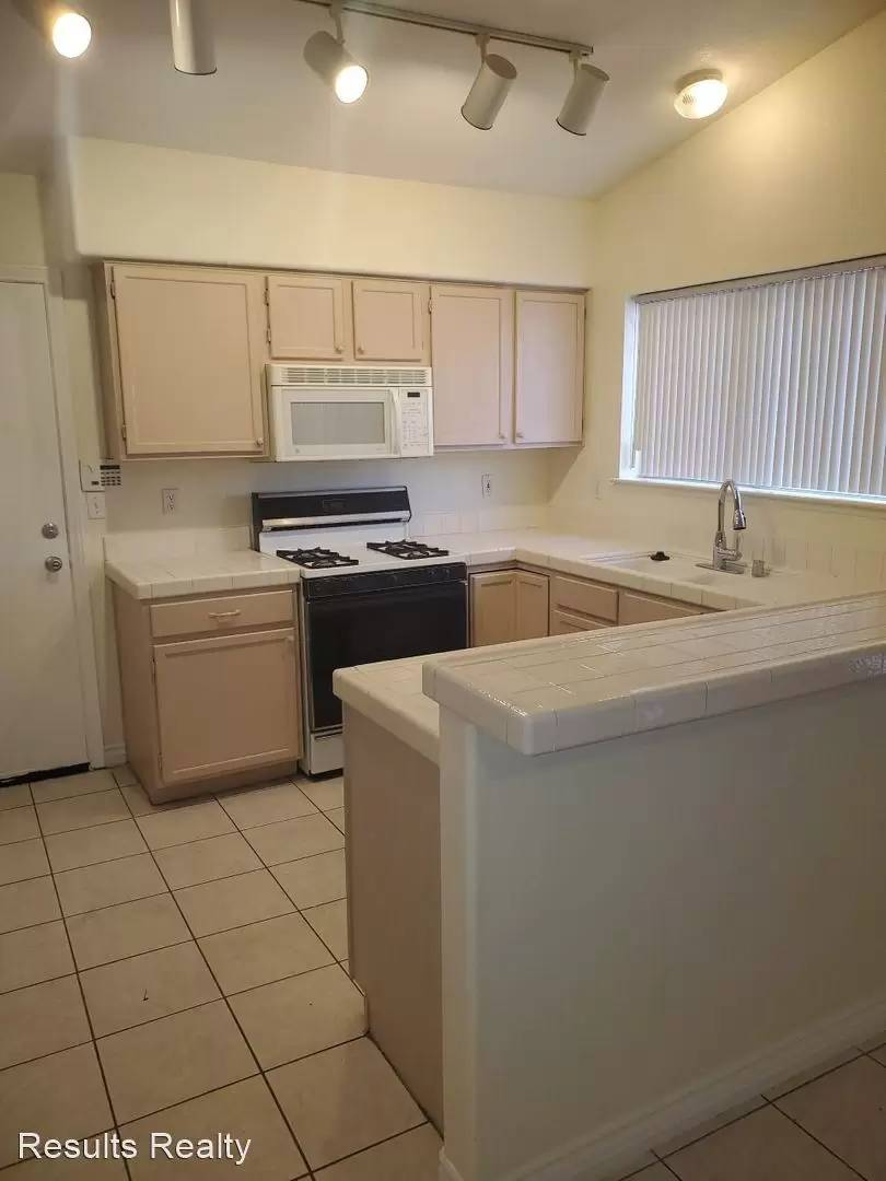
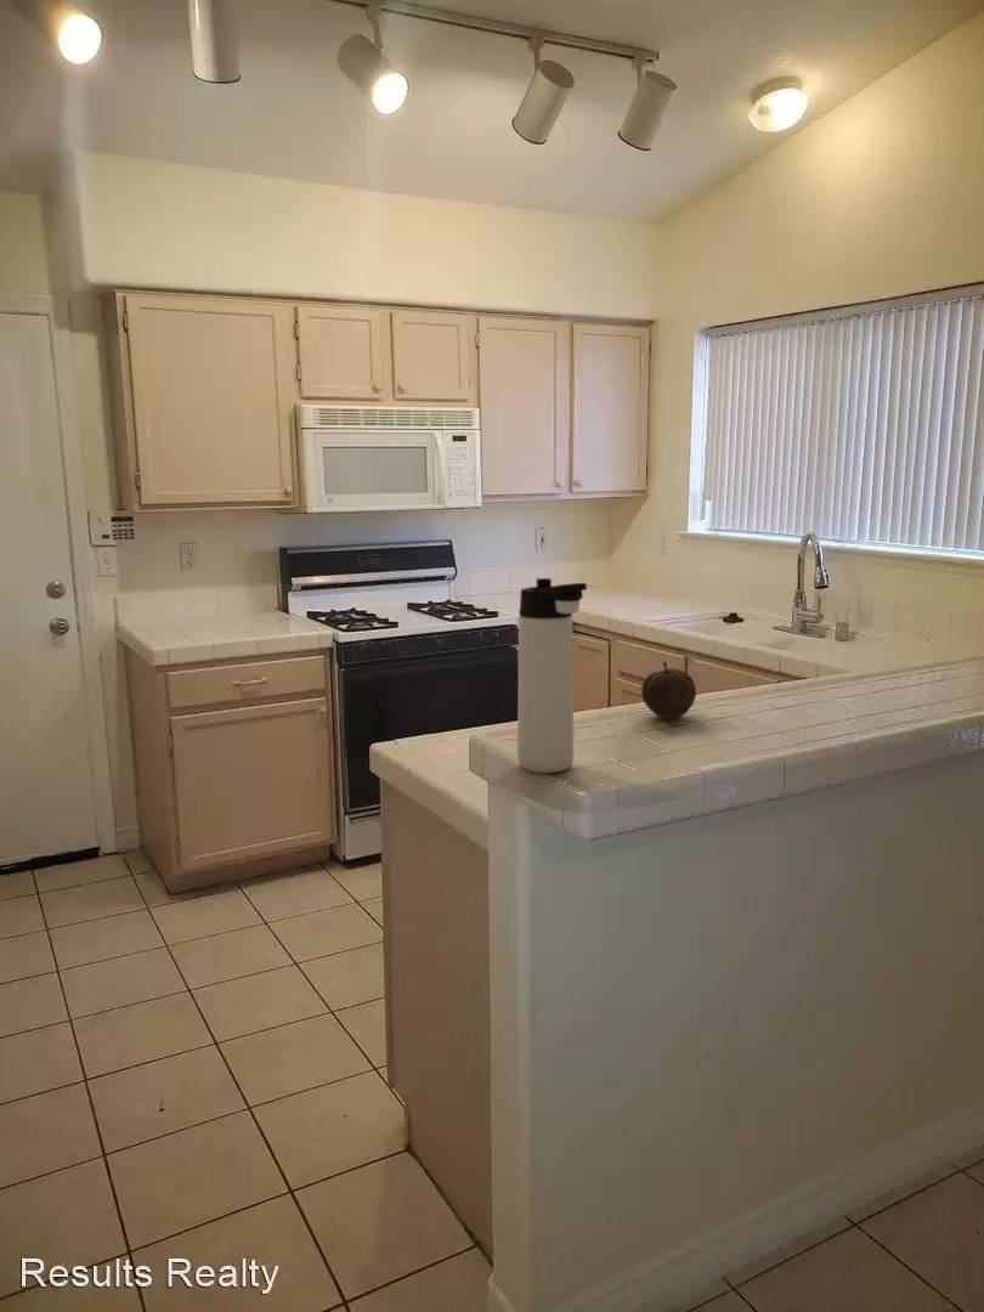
+ thermos bottle [516,577,588,774]
+ fruit [640,660,697,719]
